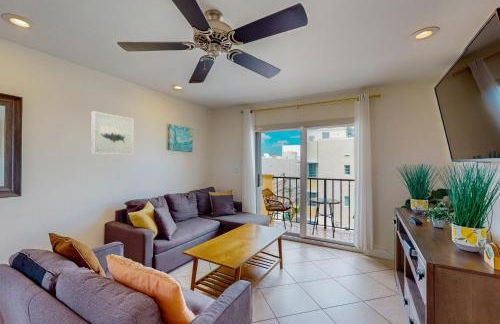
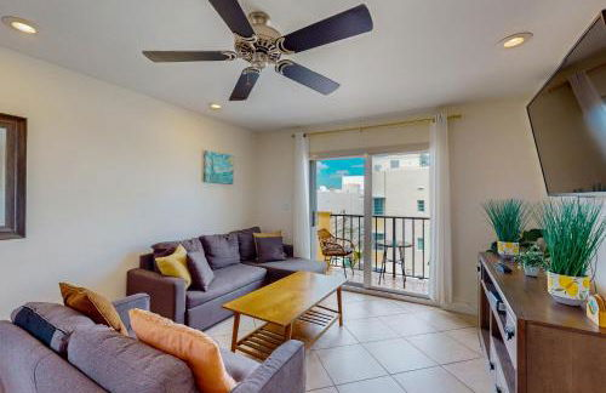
- wall art [90,110,135,156]
